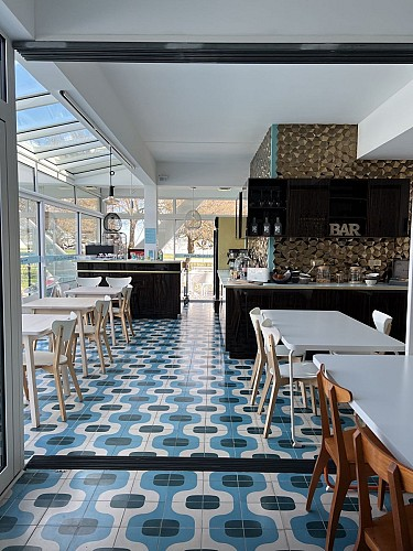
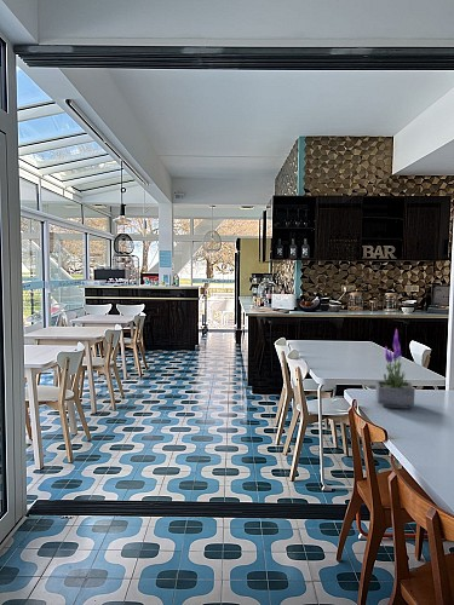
+ potted plant [374,329,415,409]
